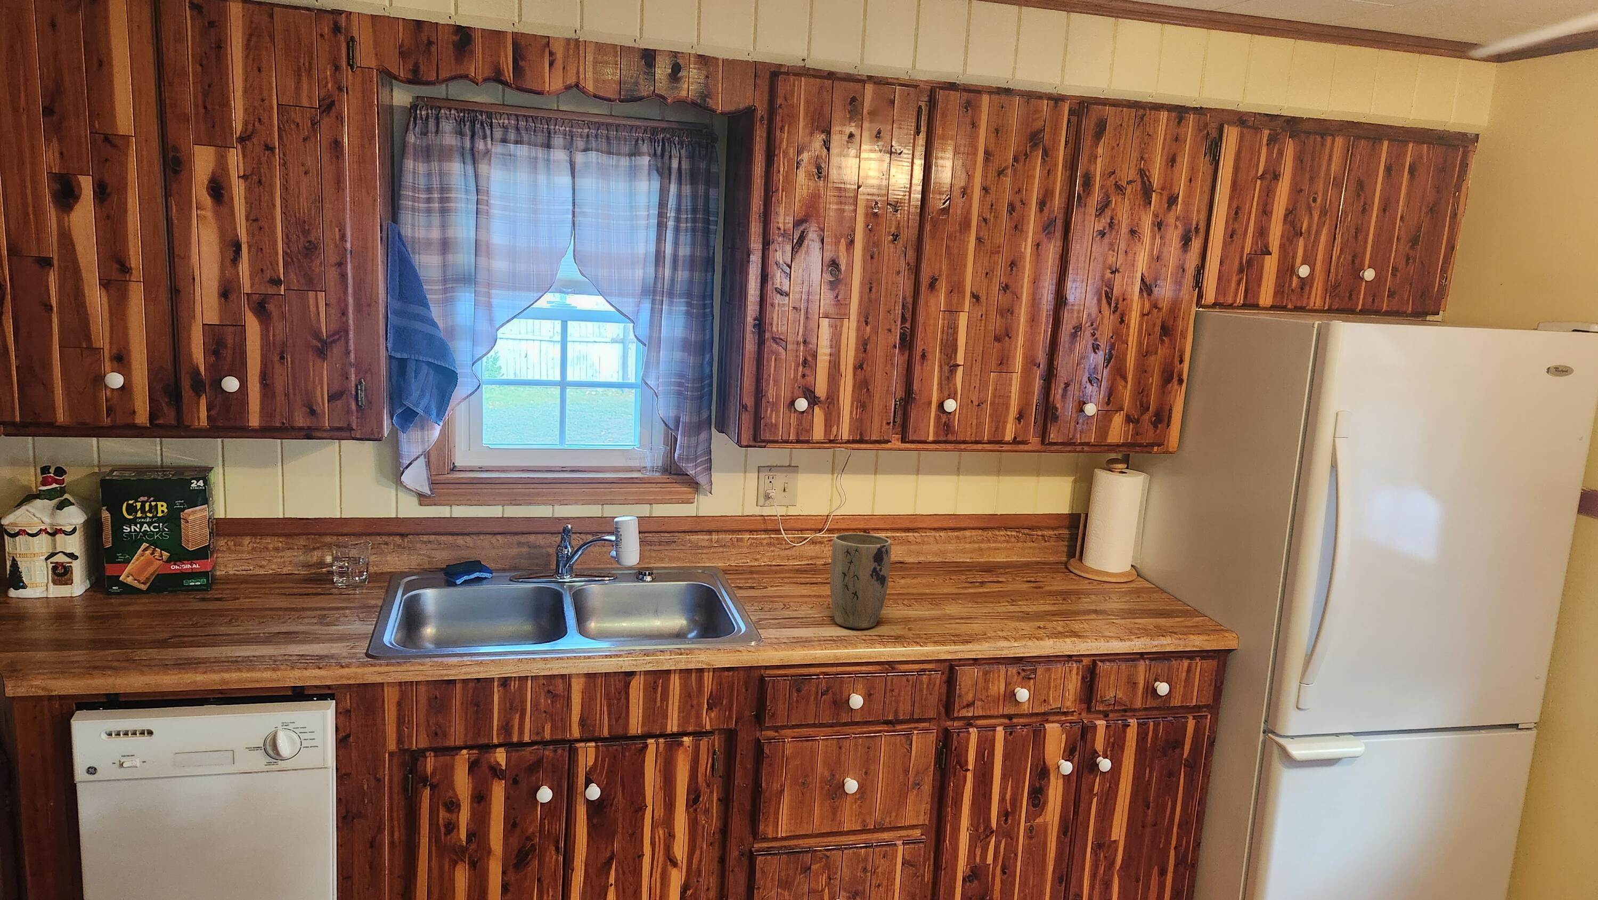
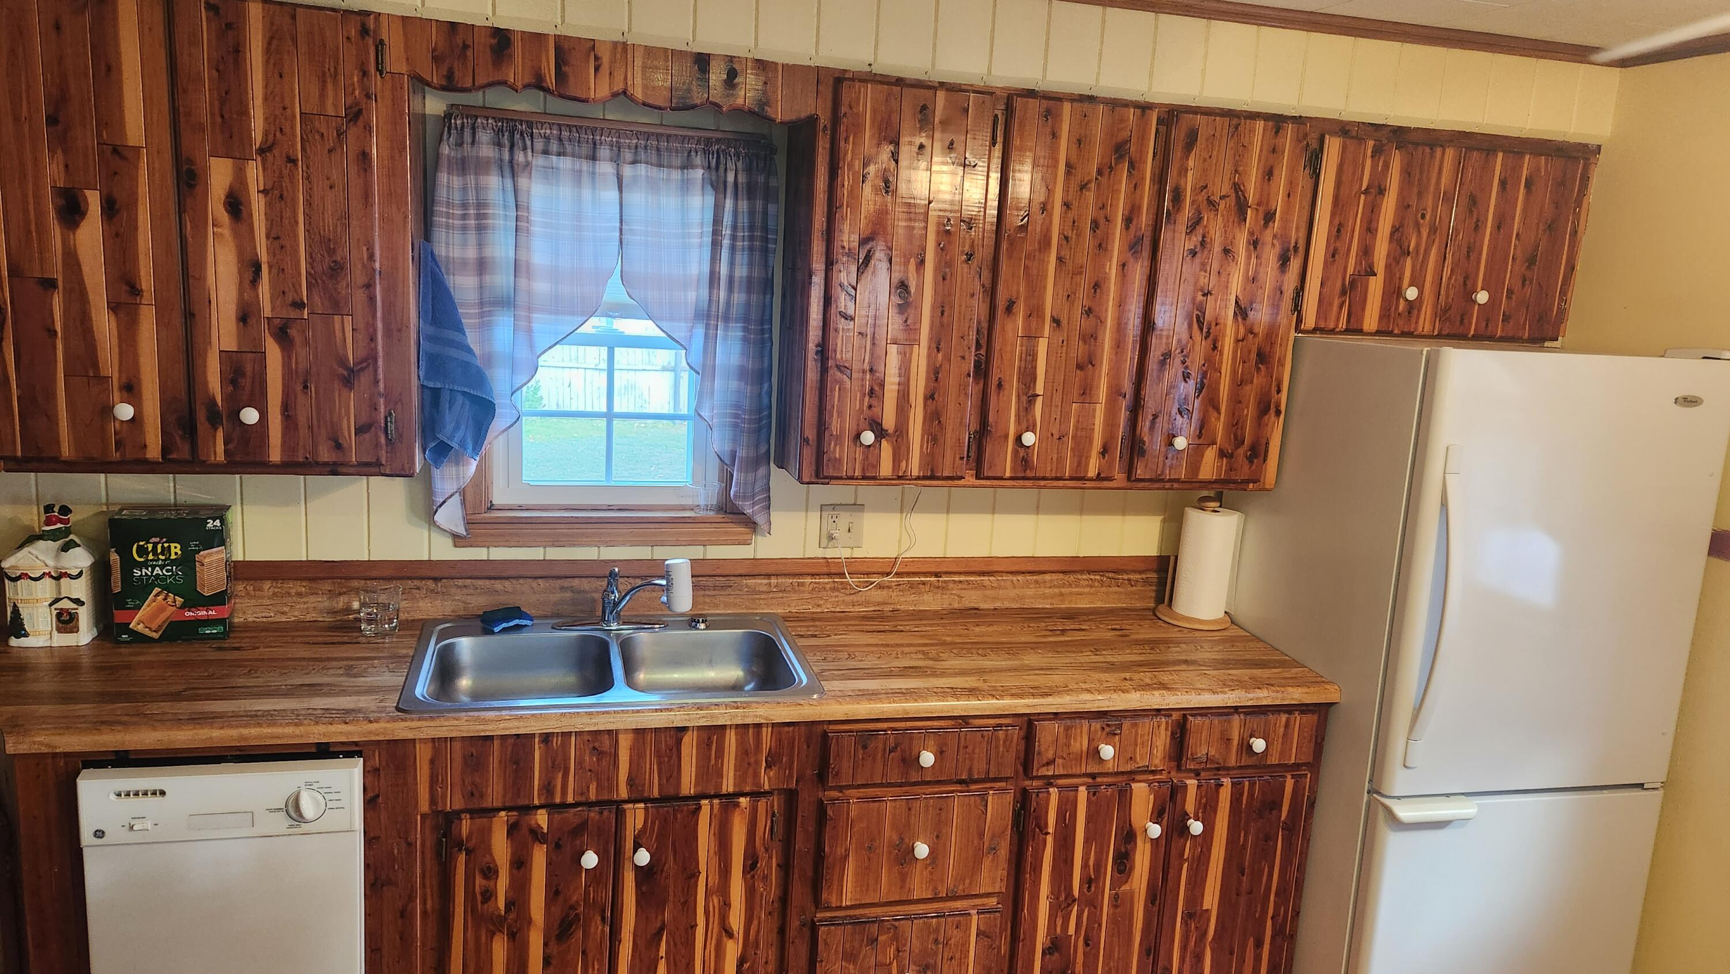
- plant pot [830,532,891,629]
